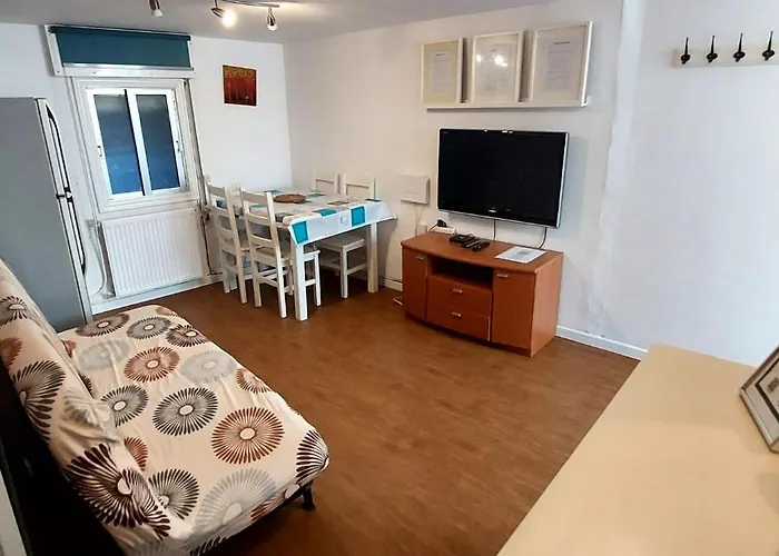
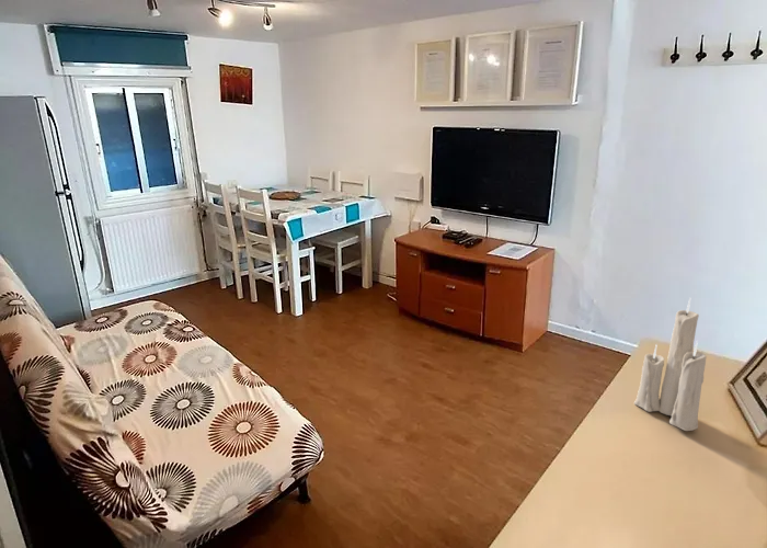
+ candle [633,297,708,432]
